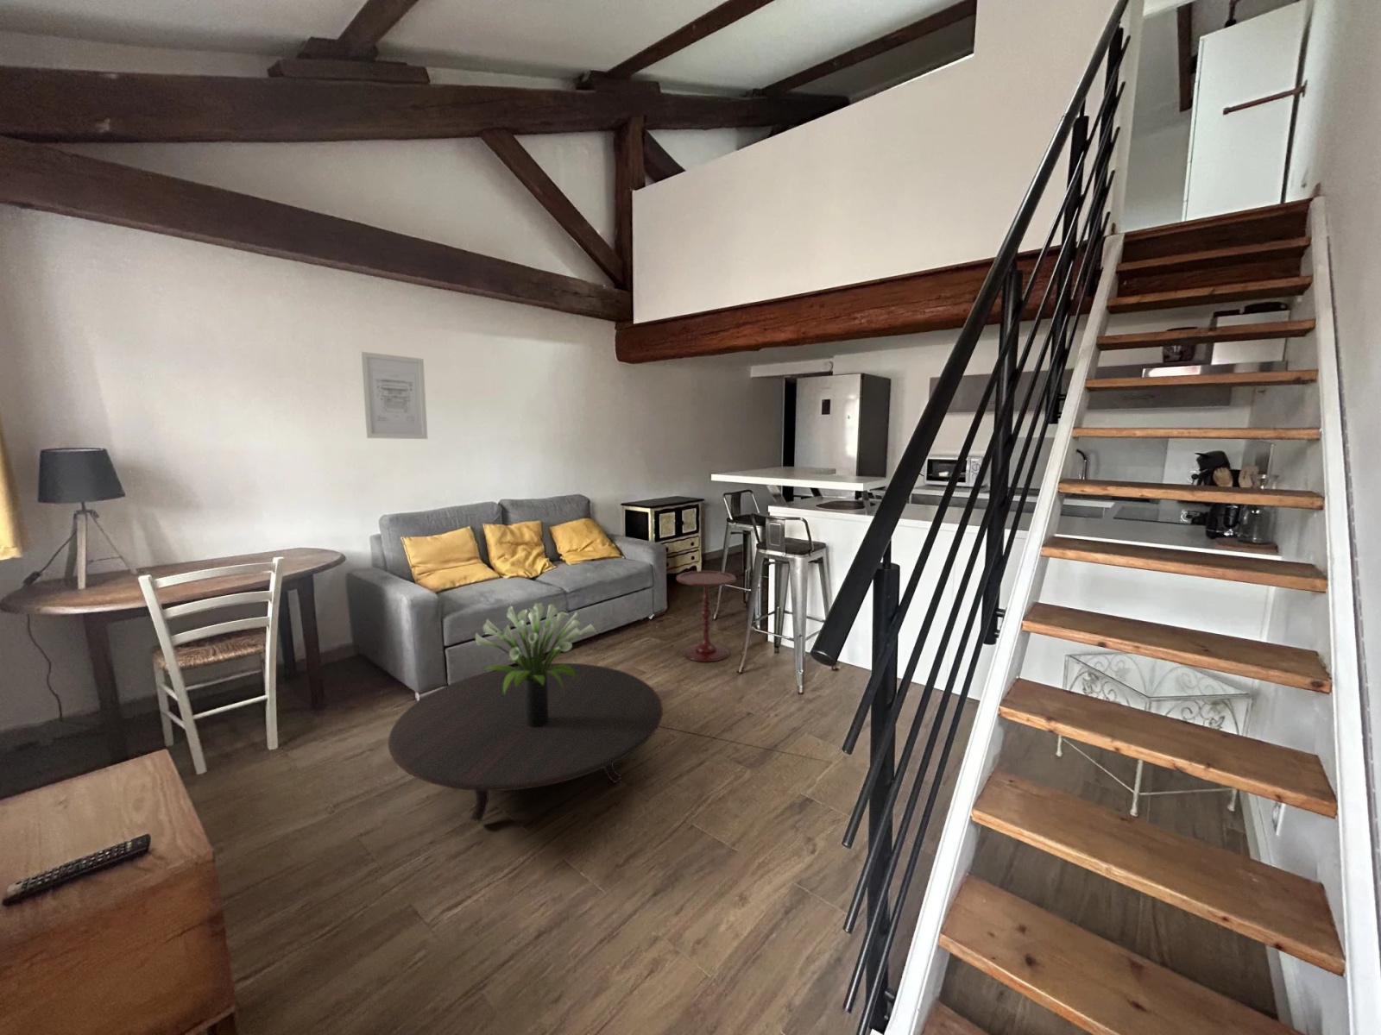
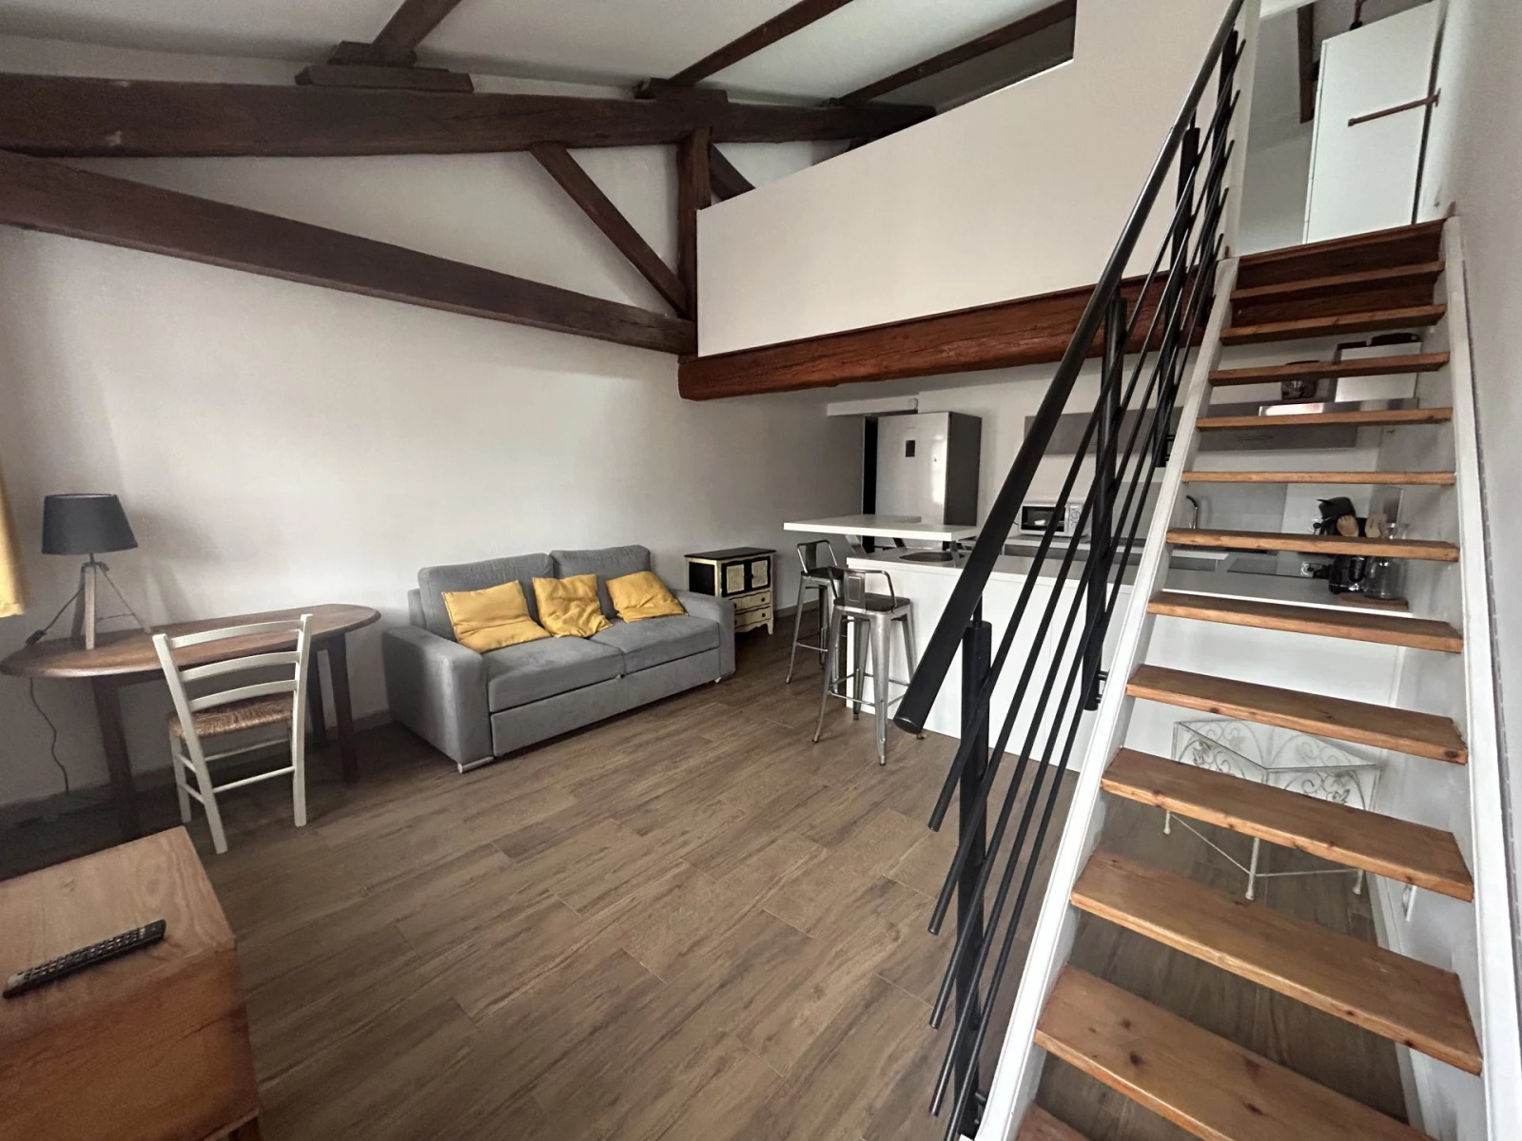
- potted plant [475,602,596,727]
- side table [676,570,736,662]
- table [387,662,663,822]
- wall art [360,351,428,440]
